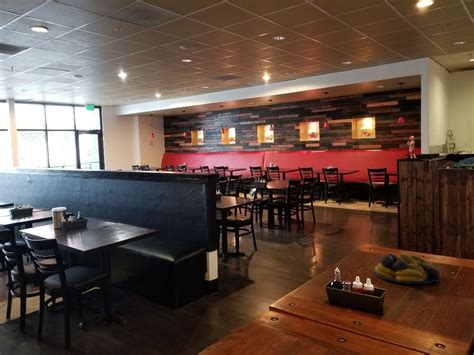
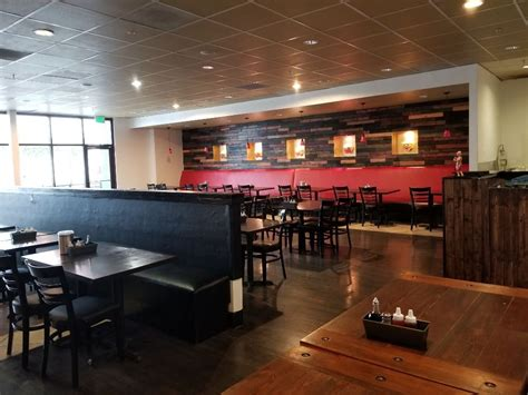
- fruit bowl [373,251,441,285]
